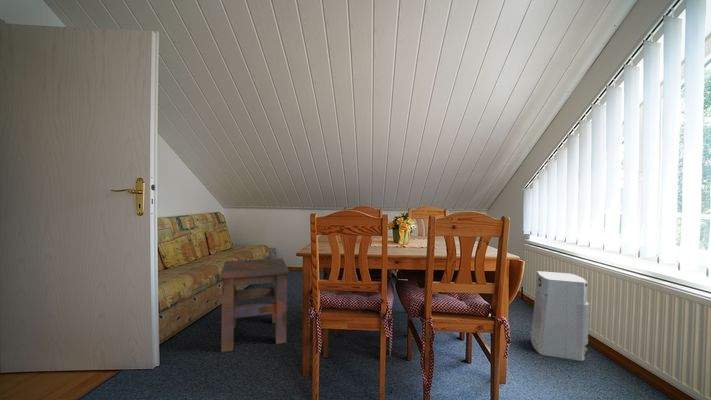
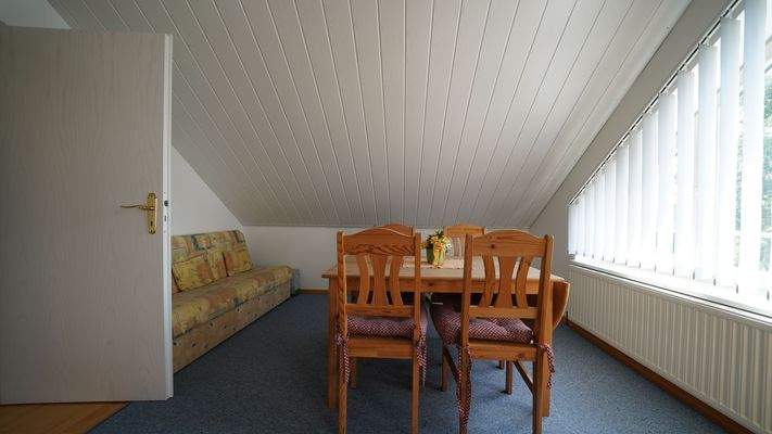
- side table [219,257,290,353]
- air purifier [530,270,590,362]
